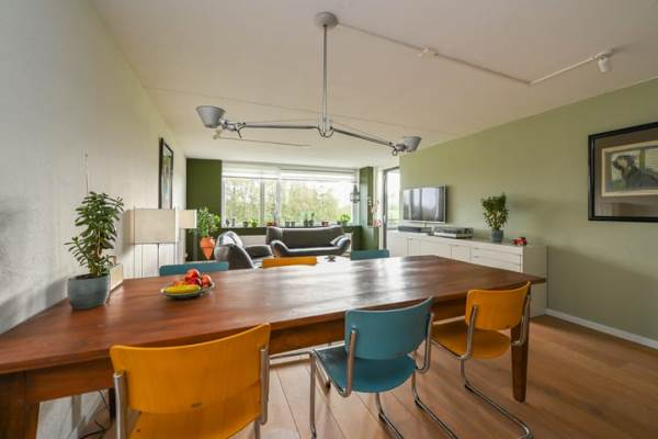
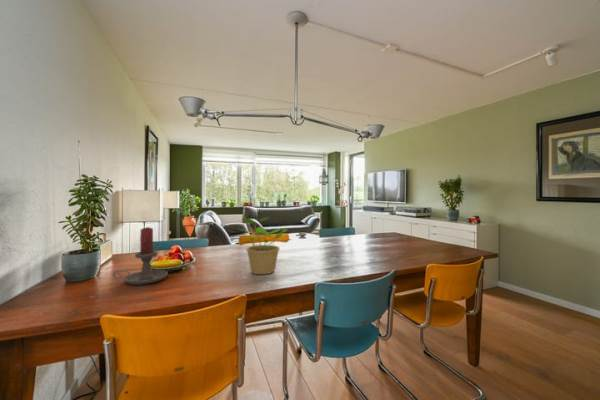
+ potted plant [238,216,288,275]
+ candle holder [112,226,169,286]
